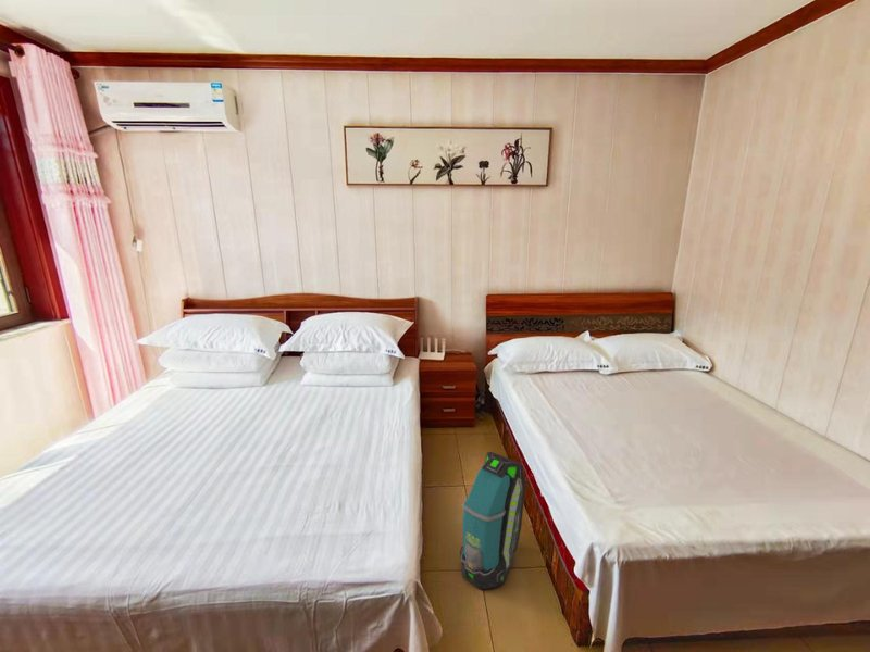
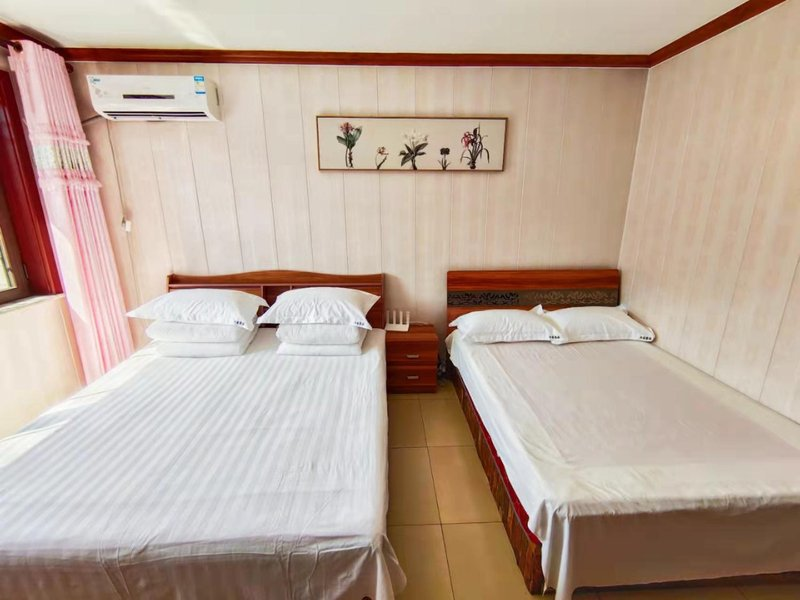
- backpack [459,451,526,590]
